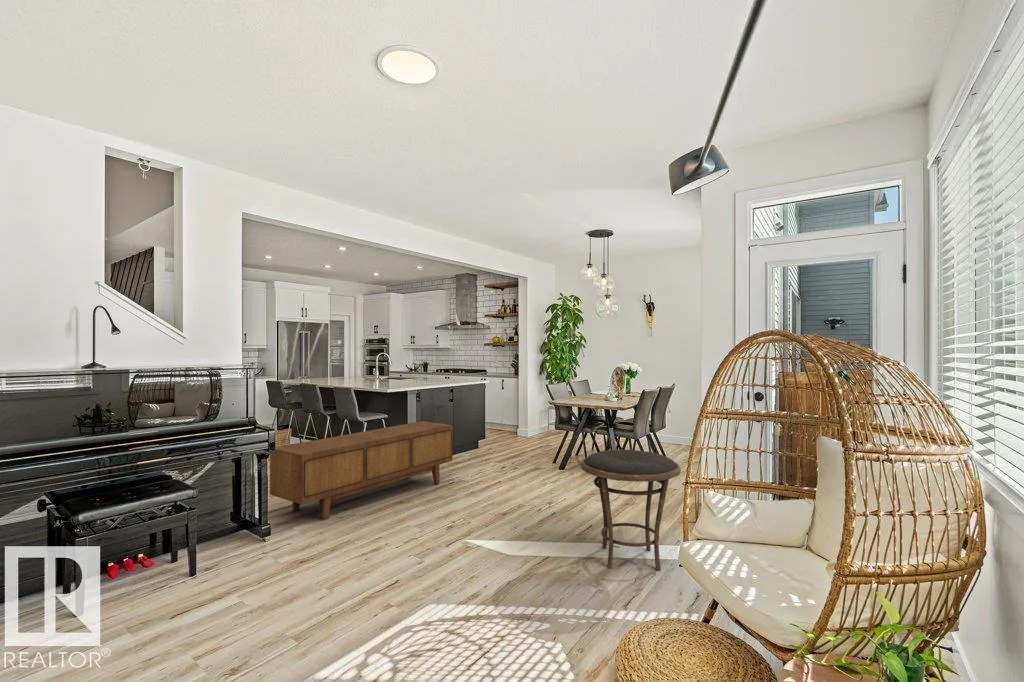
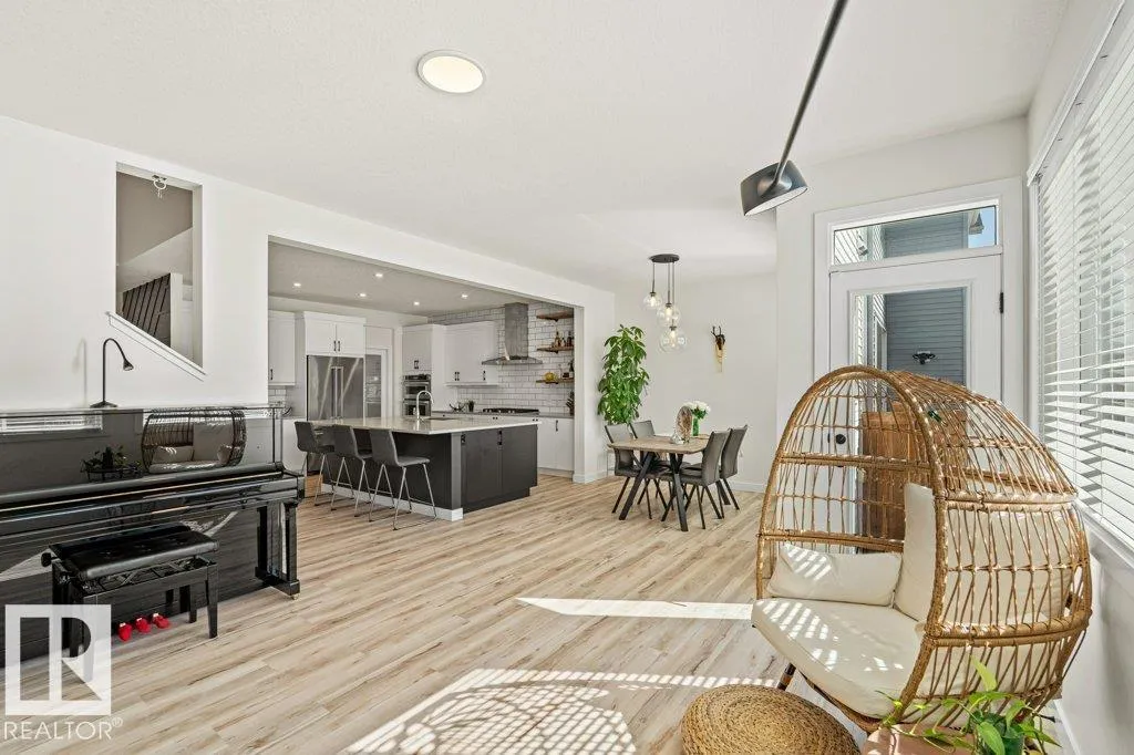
- side table [580,448,682,571]
- sideboard [269,420,454,521]
